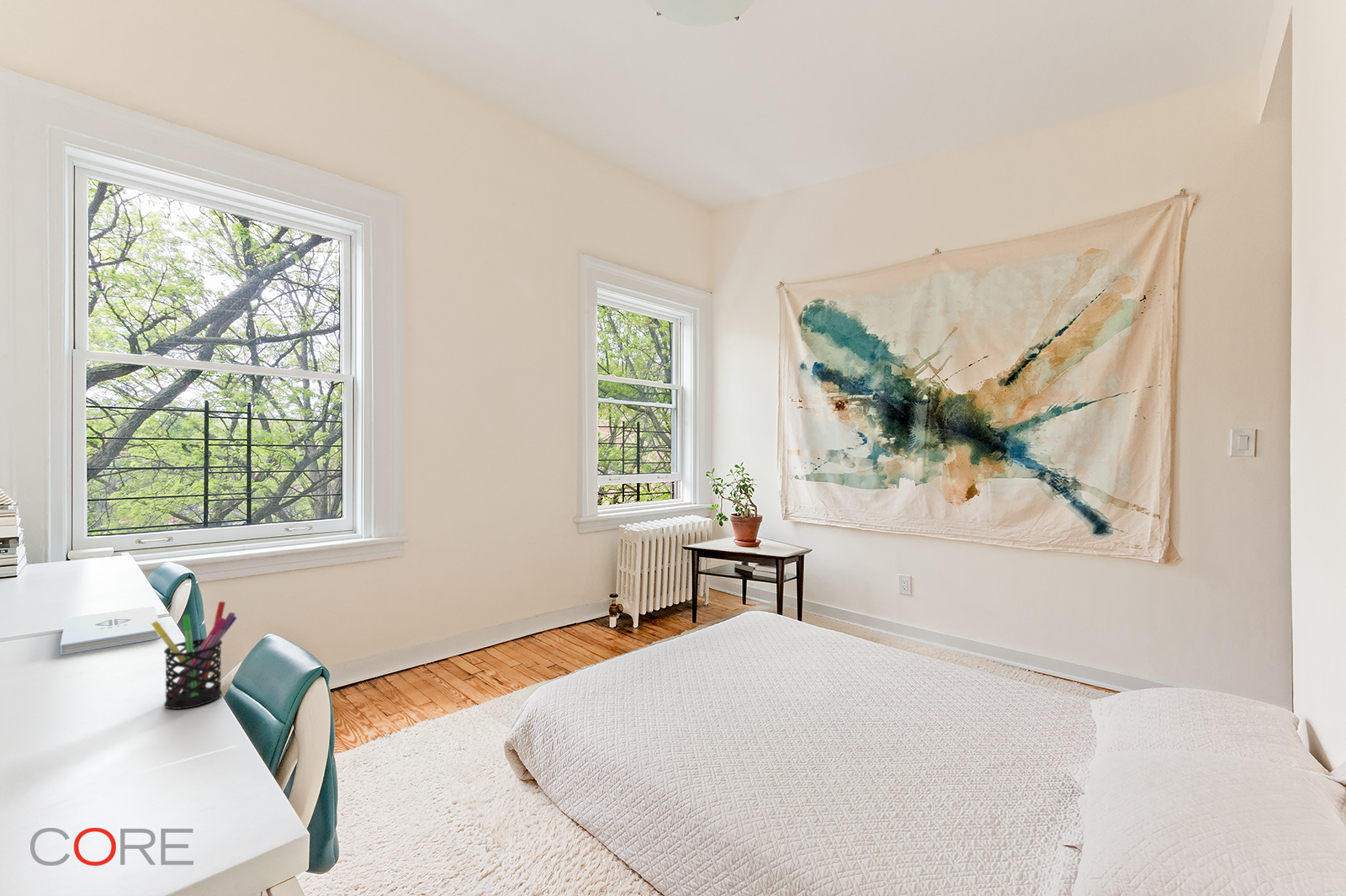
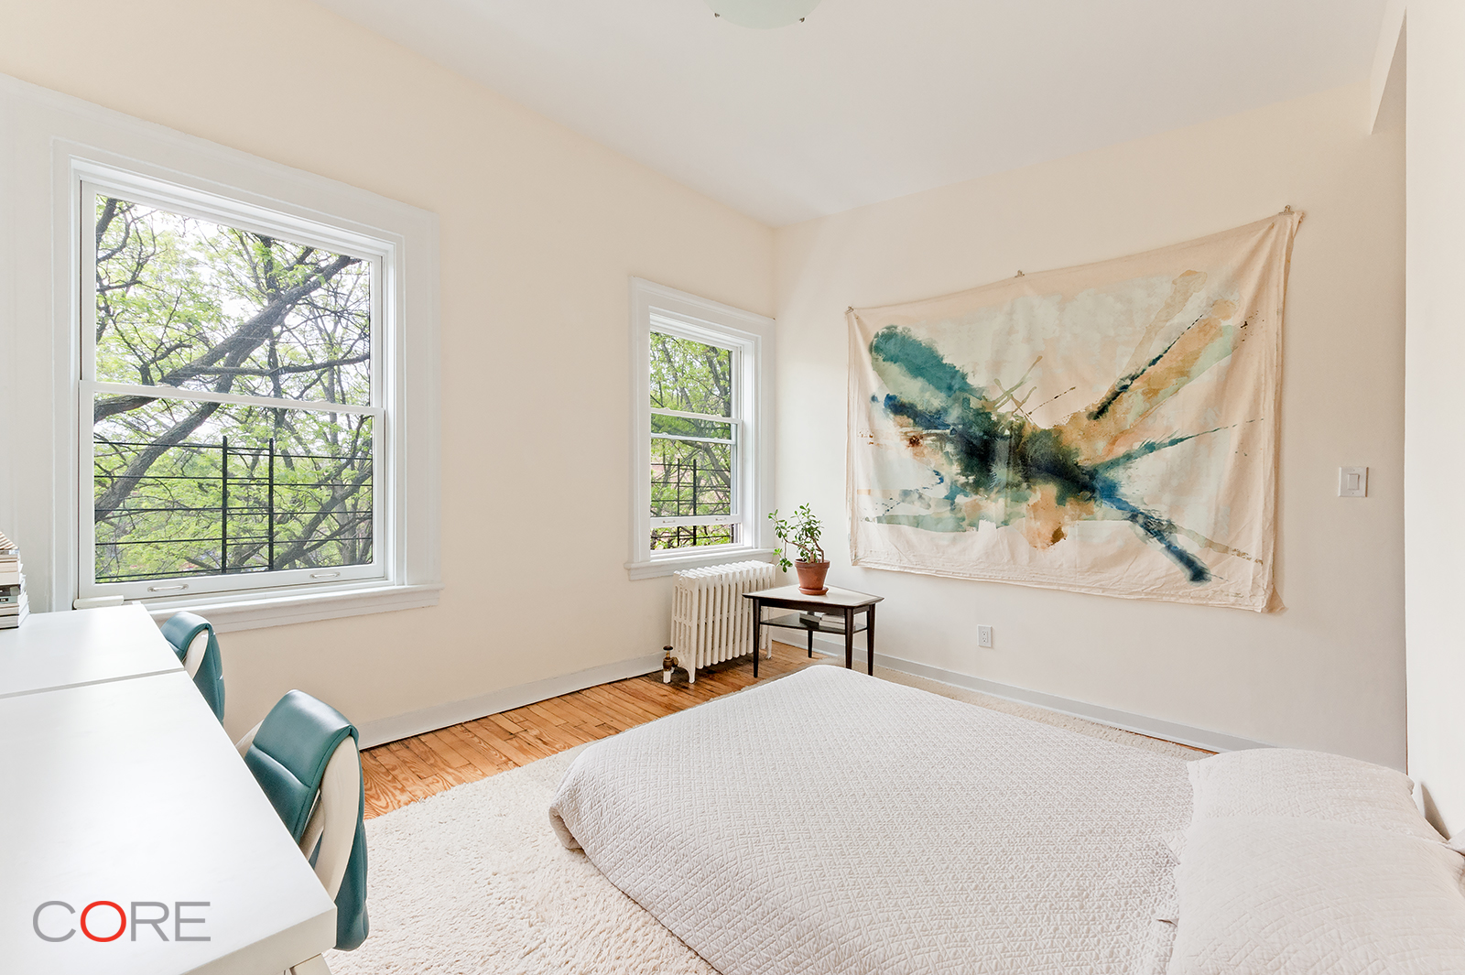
- pen holder [151,601,238,710]
- notepad [59,606,162,656]
